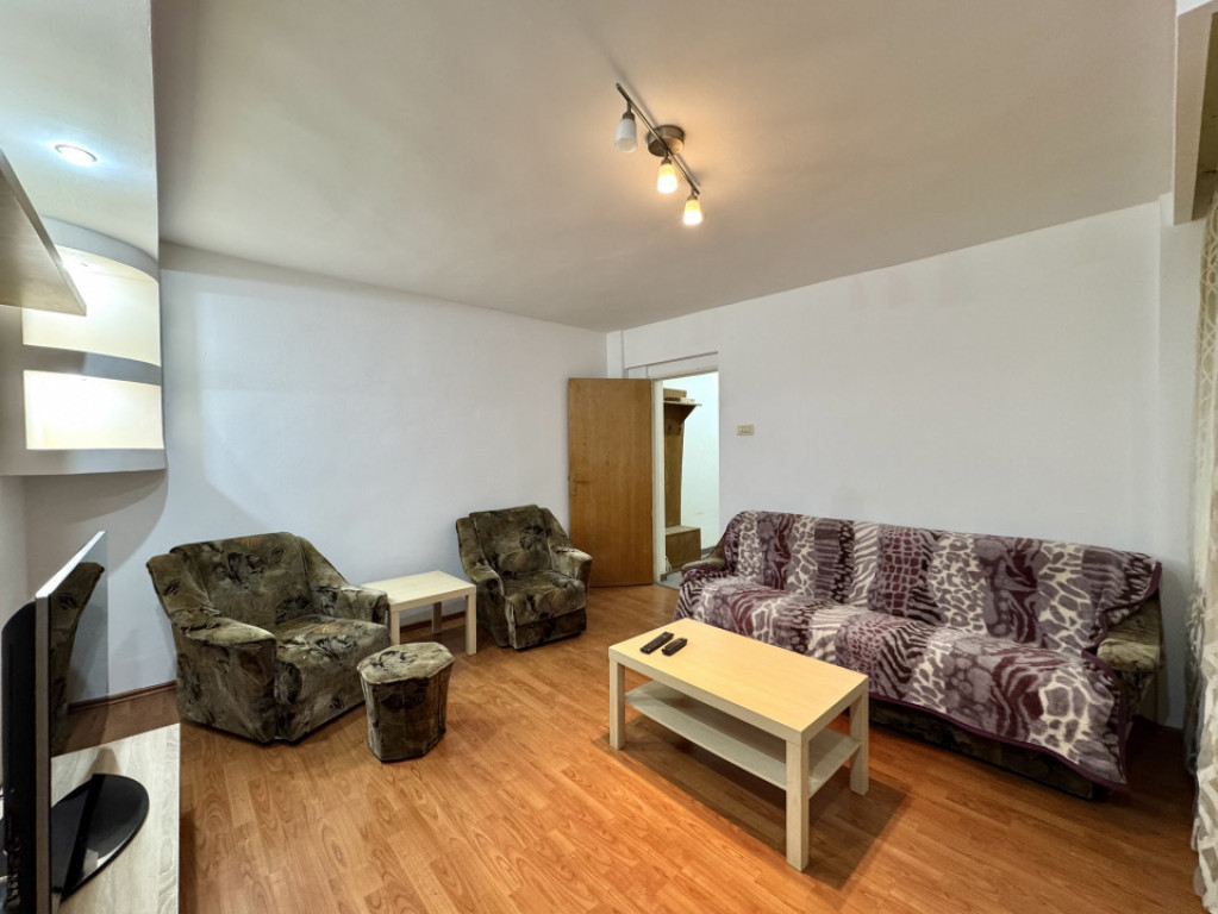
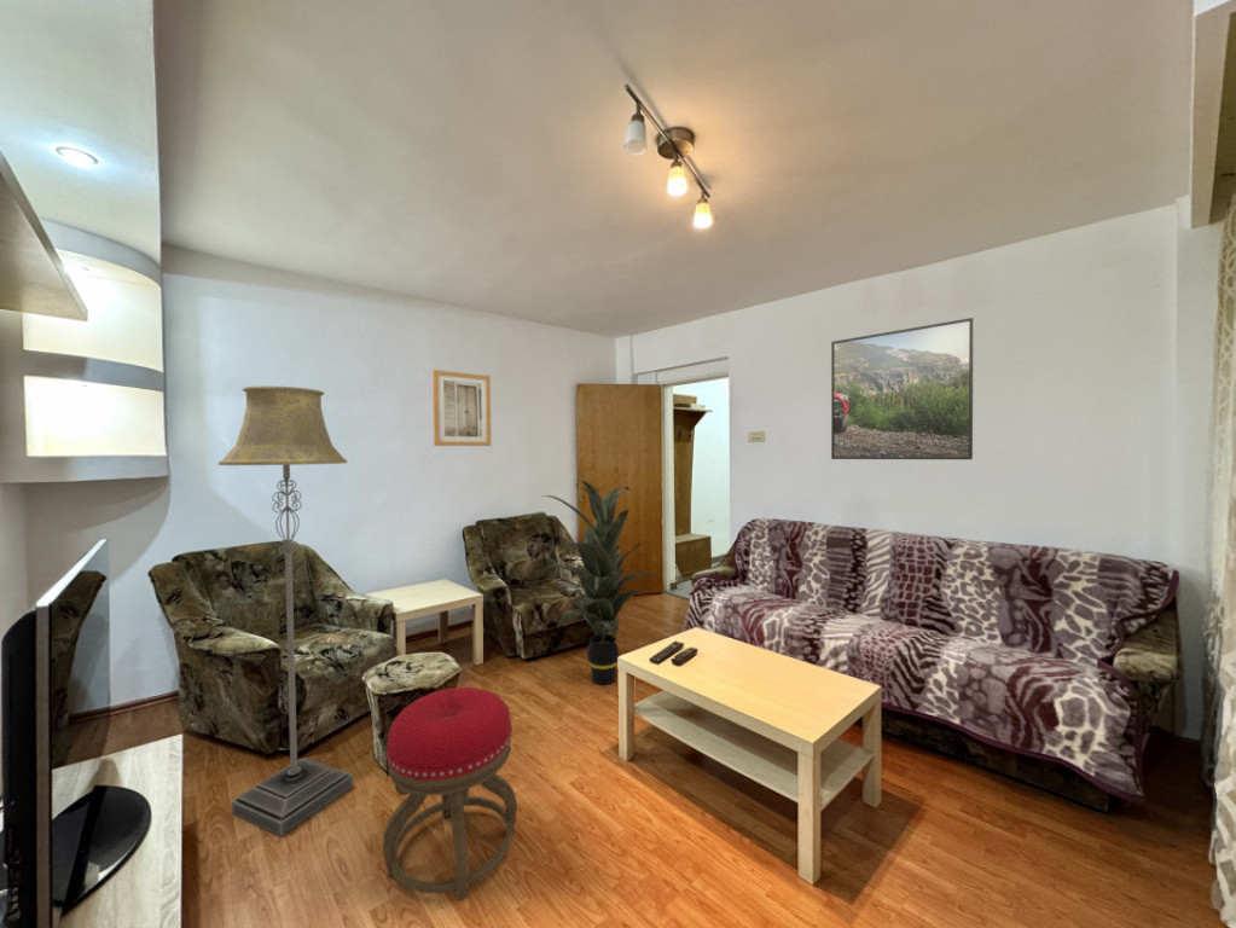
+ indoor plant [540,478,666,685]
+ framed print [830,317,975,460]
+ floor lamp [217,385,354,837]
+ wall art [431,369,493,447]
+ stool [382,686,518,903]
